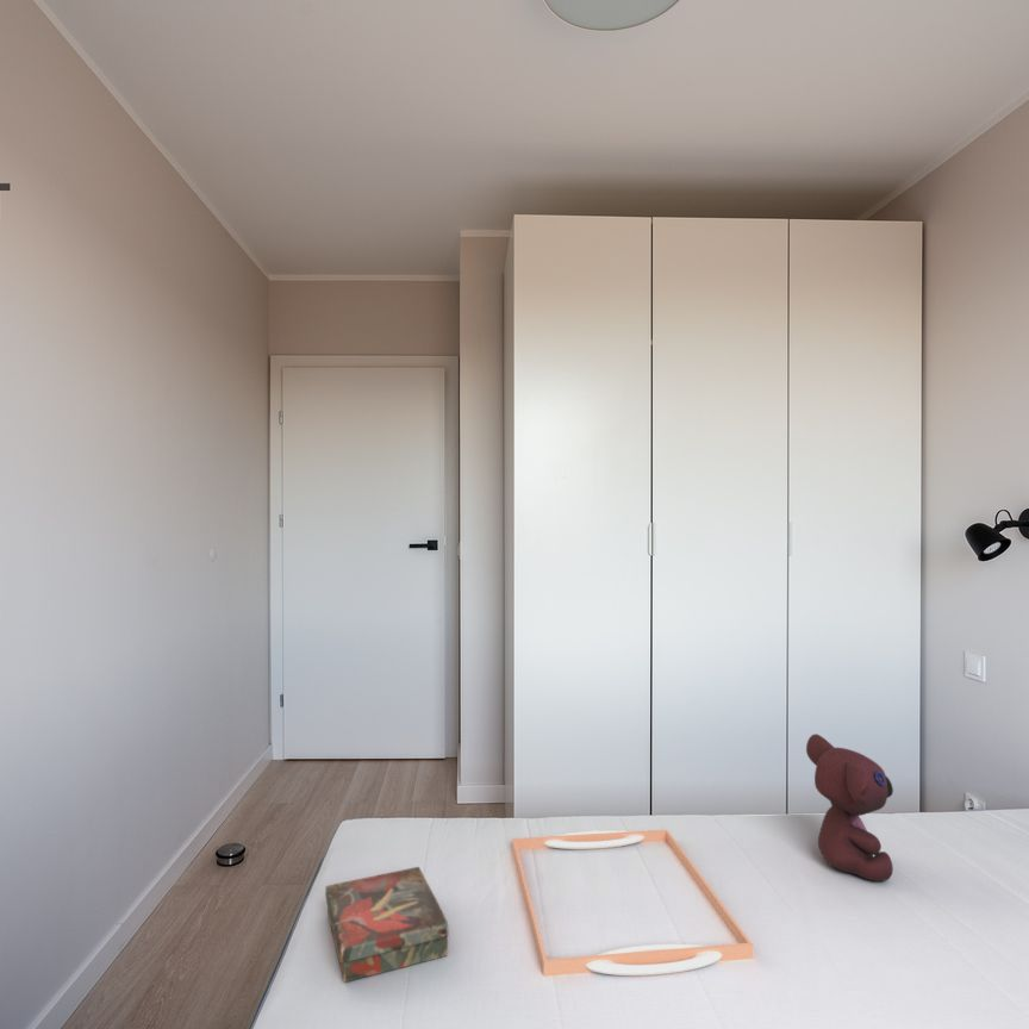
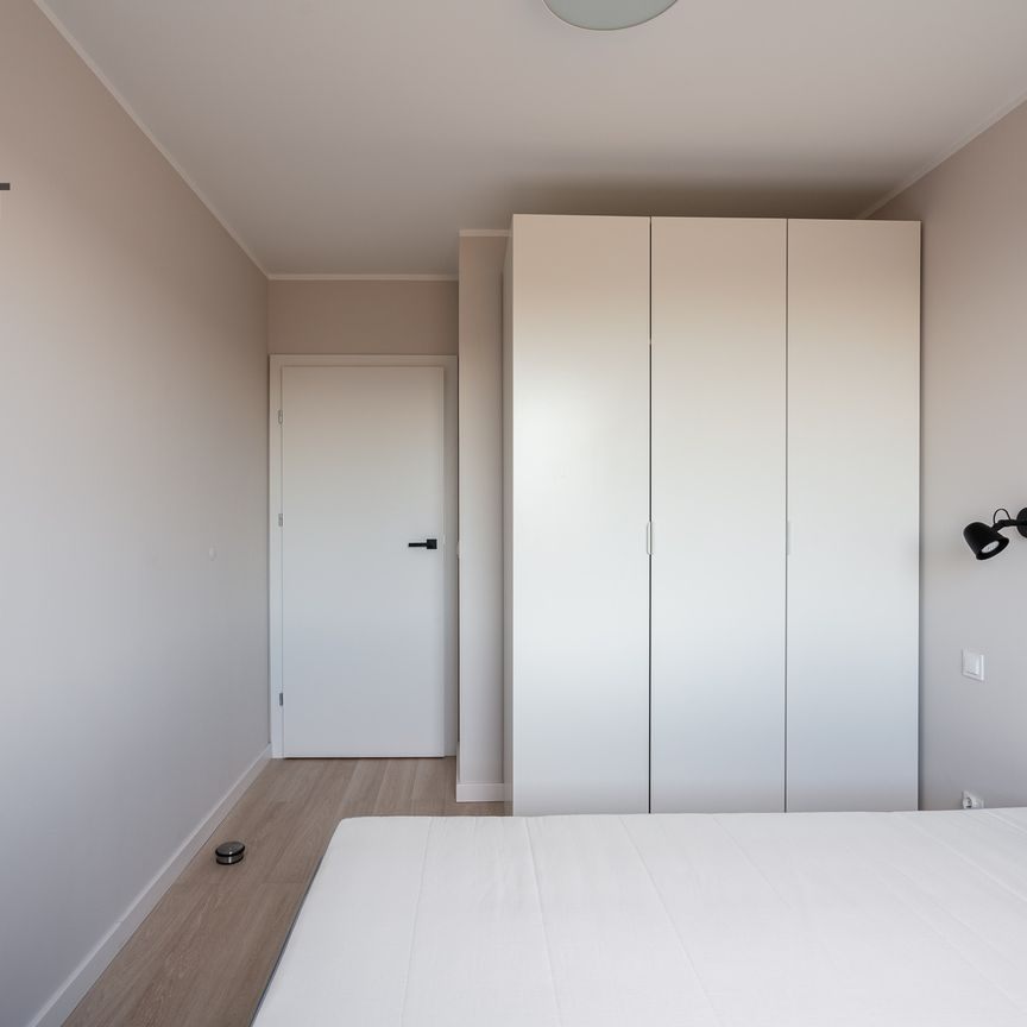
- teddy bear [805,732,894,883]
- serving tray [511,829,754,978]
- book [325,866,449,984]
